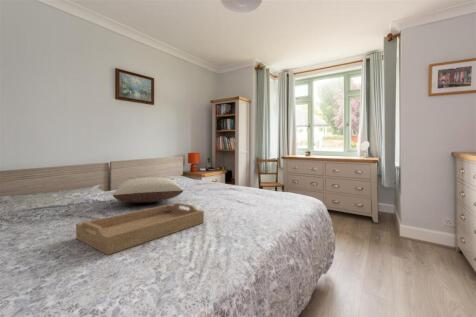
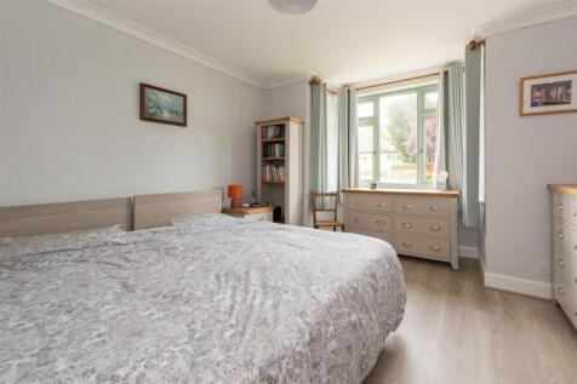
- pillow [112,176,185,204]
- serving tray [75,202,205,256]
